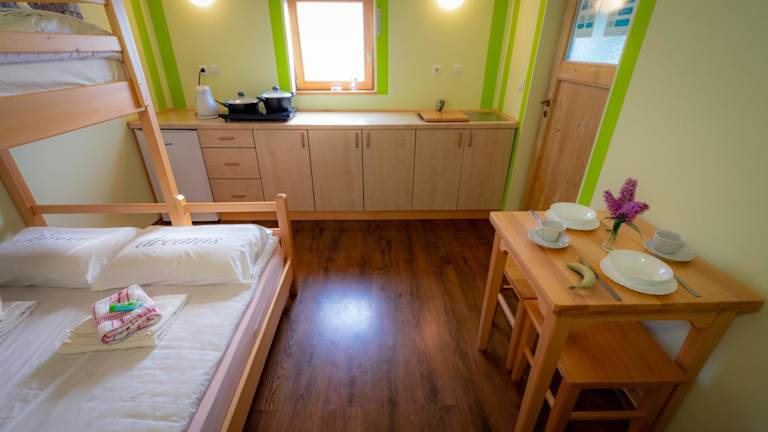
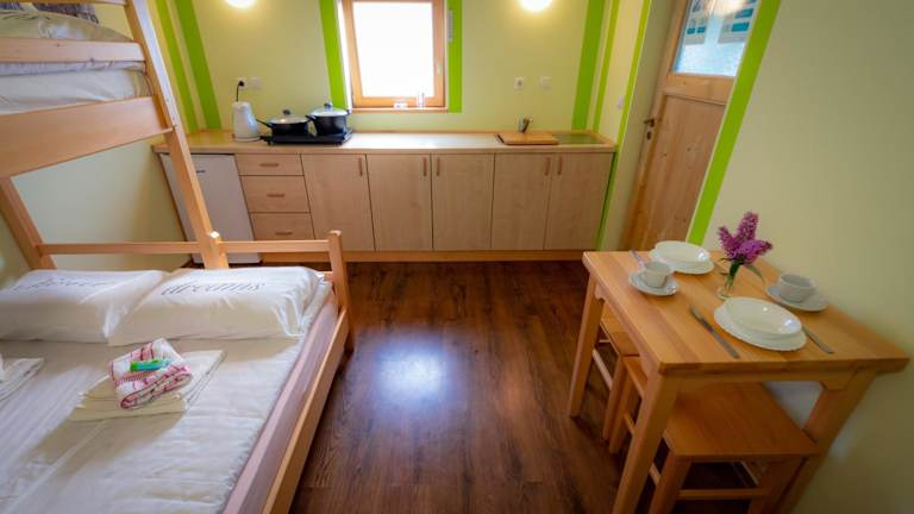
- fruit [566,262,596,290]
